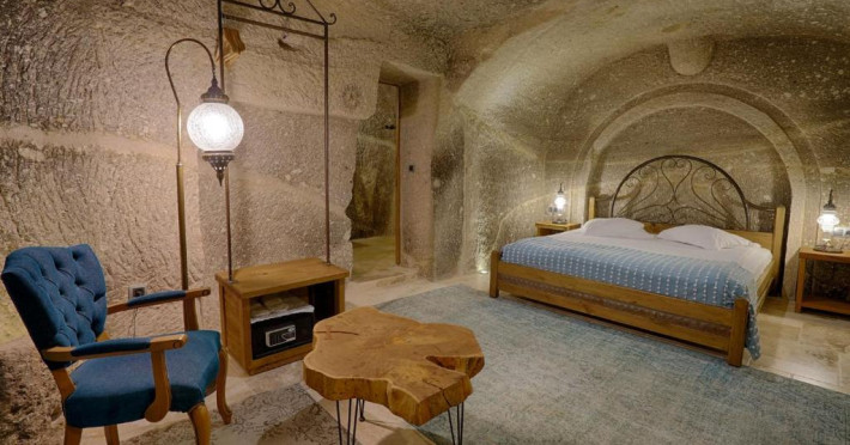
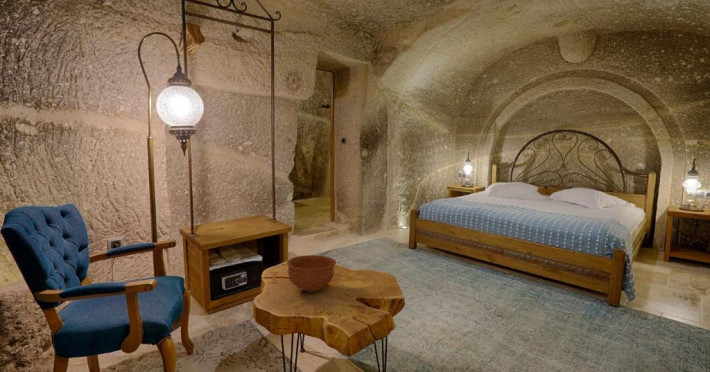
+ bowl [286,254,337,293]
